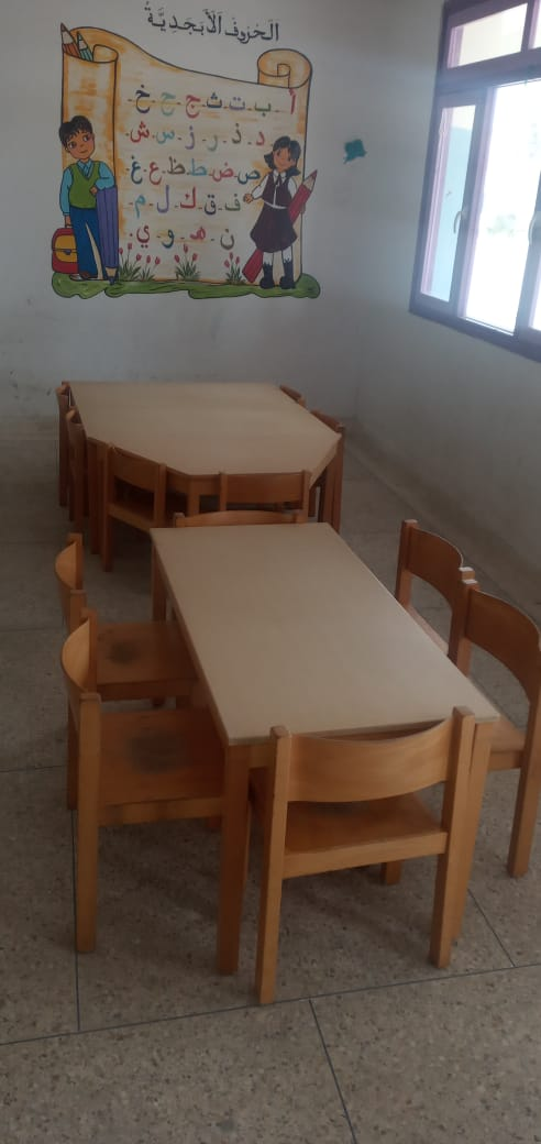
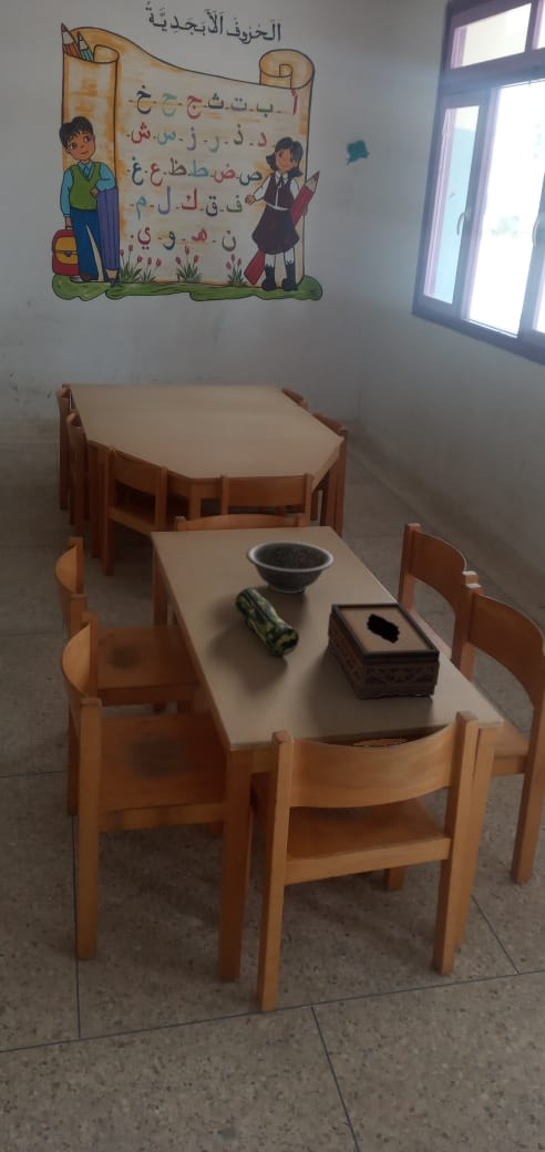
+ tissue box [327,601,441,700]
+ pencil case [234,587,300,657]
+ decorative bowl [245,541,335,595]
